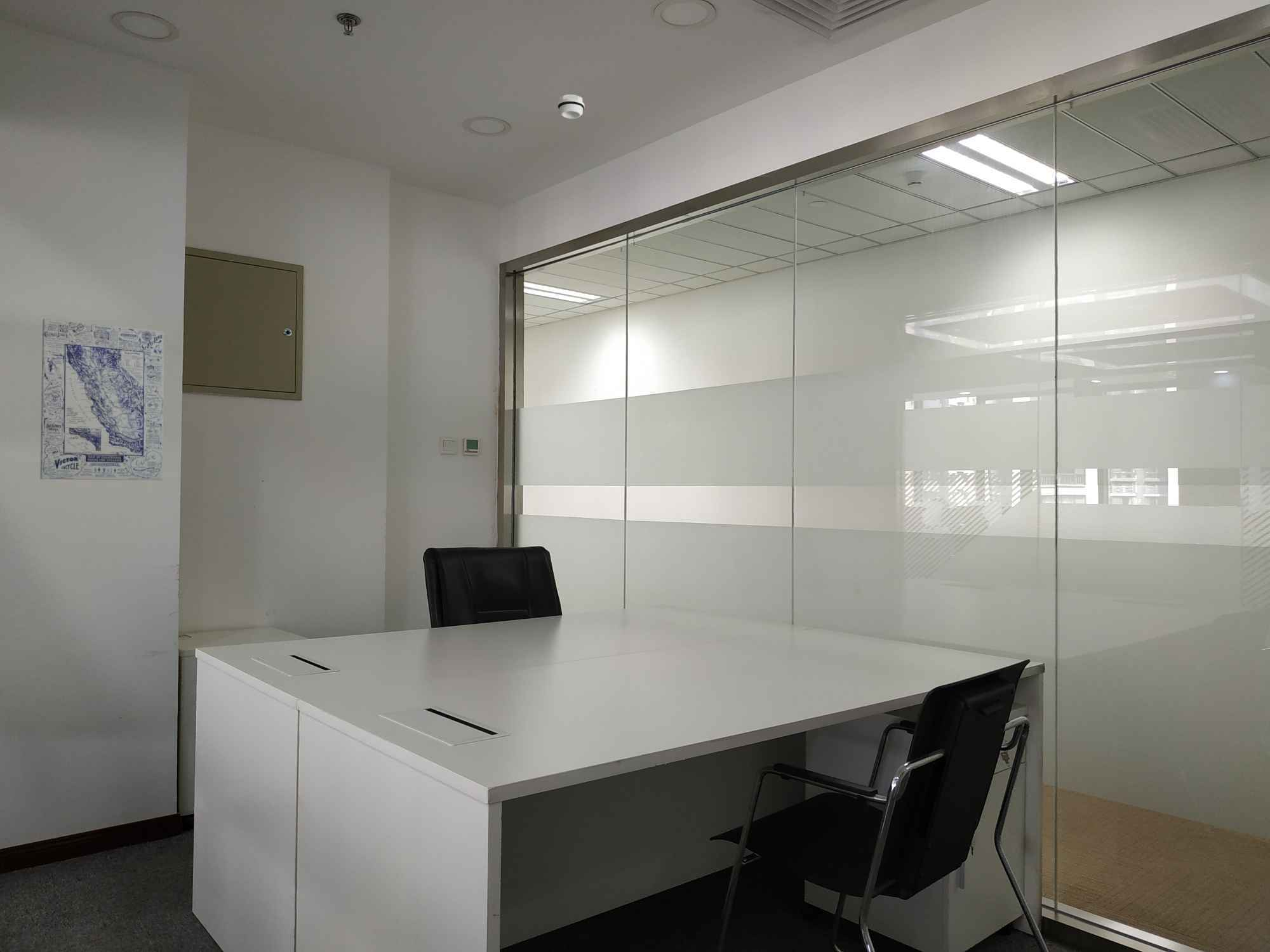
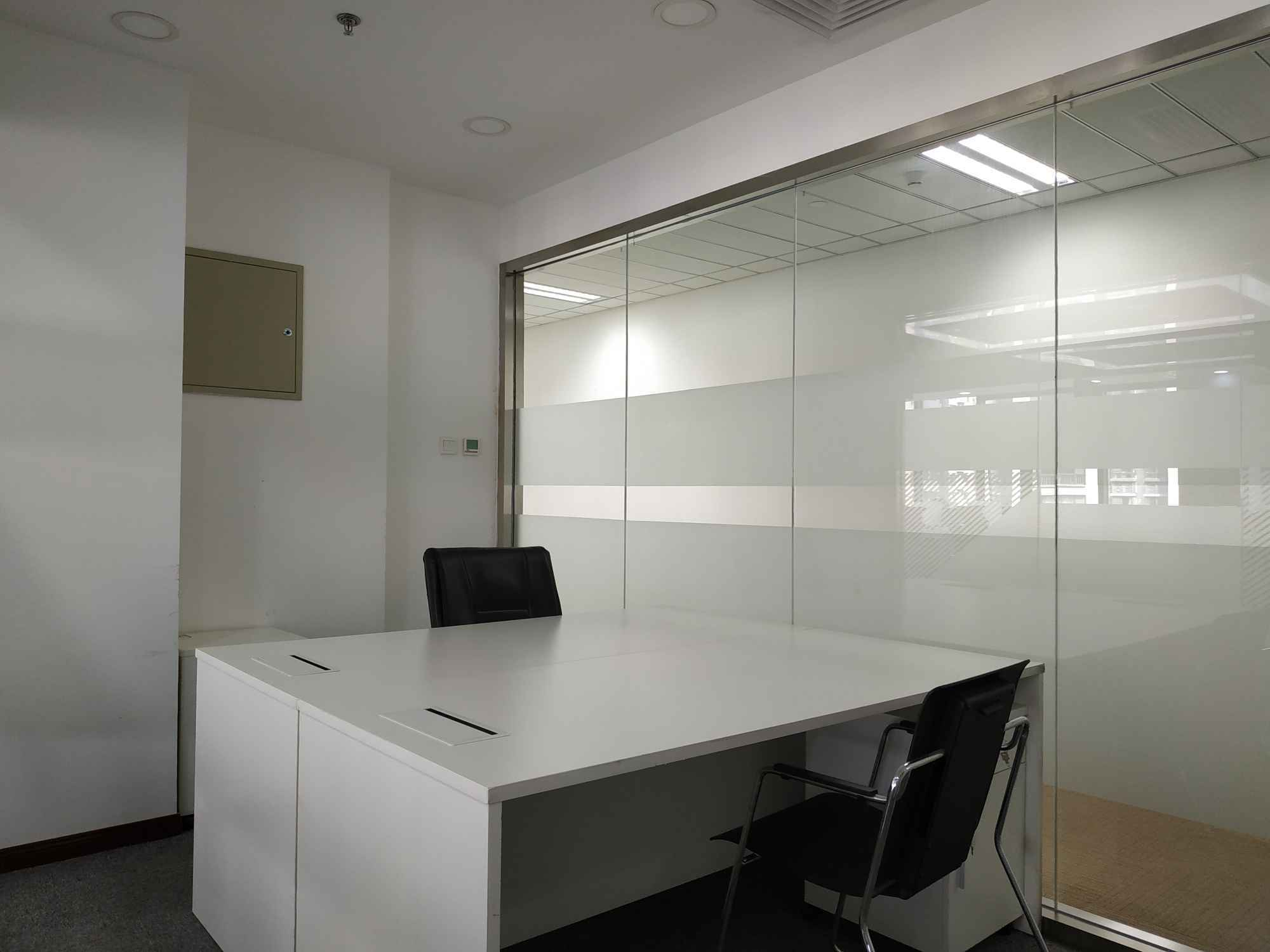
- wall art [39,318,165,481]
- smoke detector [557,94,585,119]
